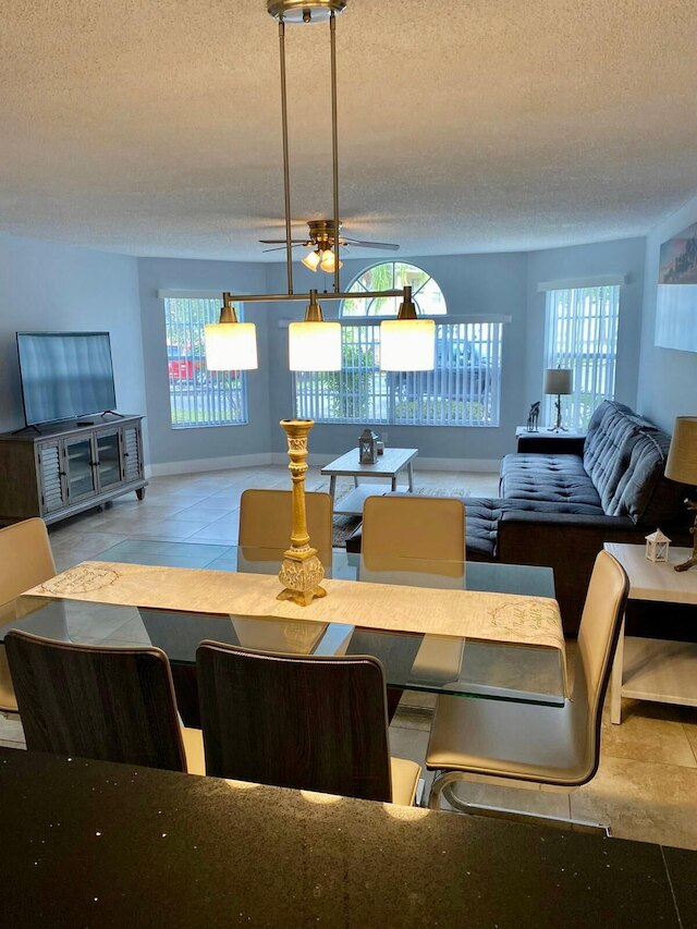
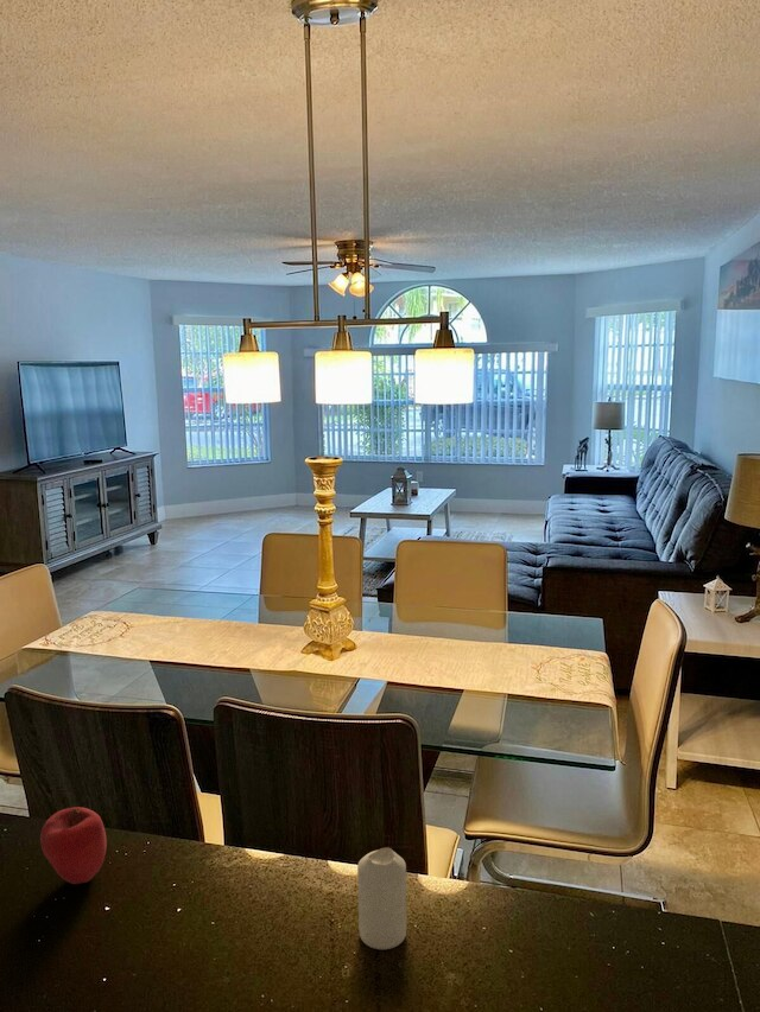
+ apple [39,806,108,885]
+ candle [356,847,407,950]
